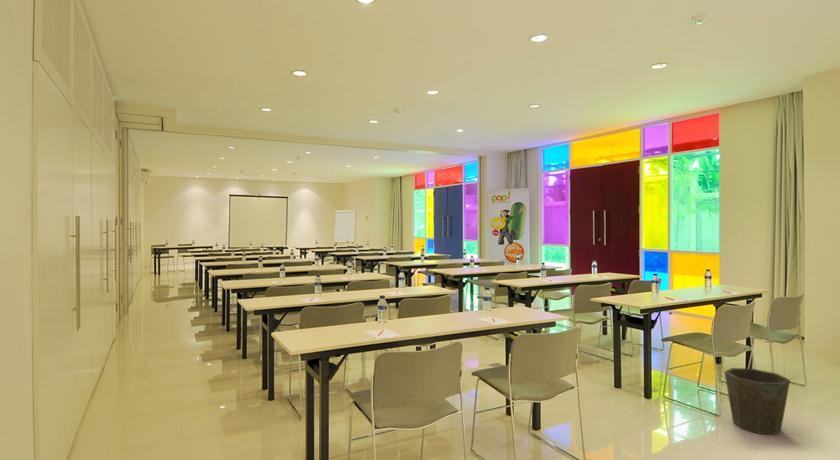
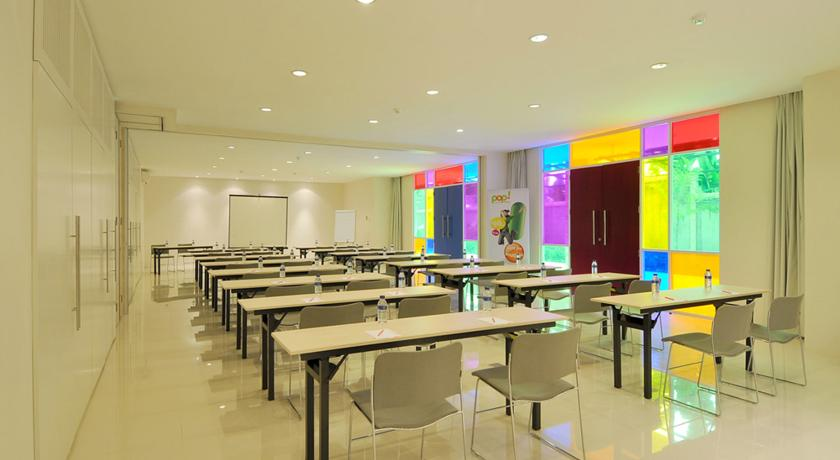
- waste bin [724,367,791,436]
